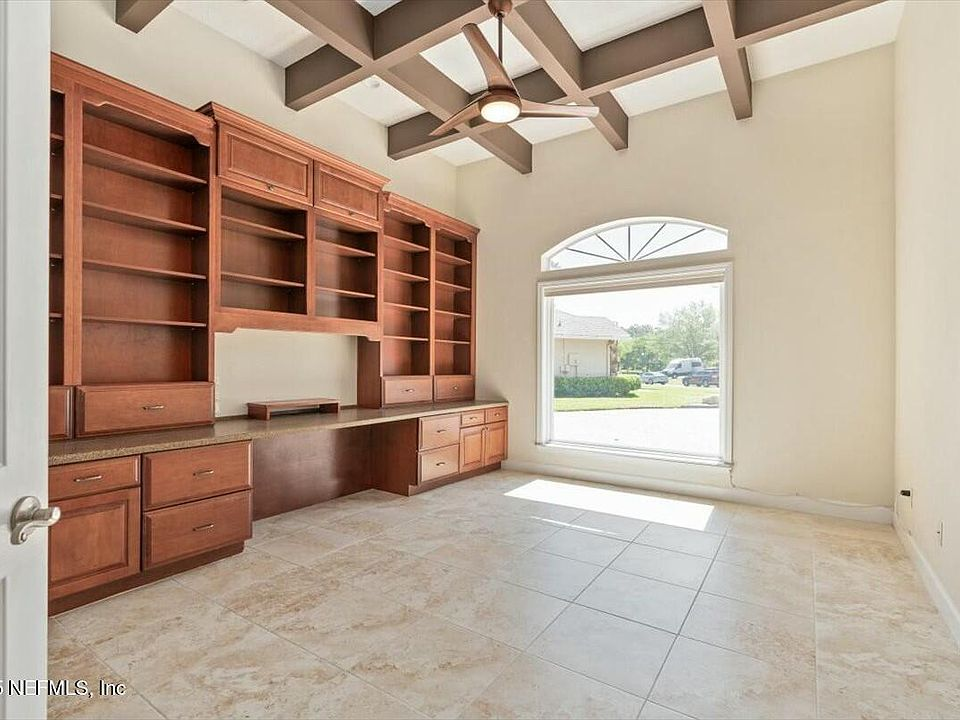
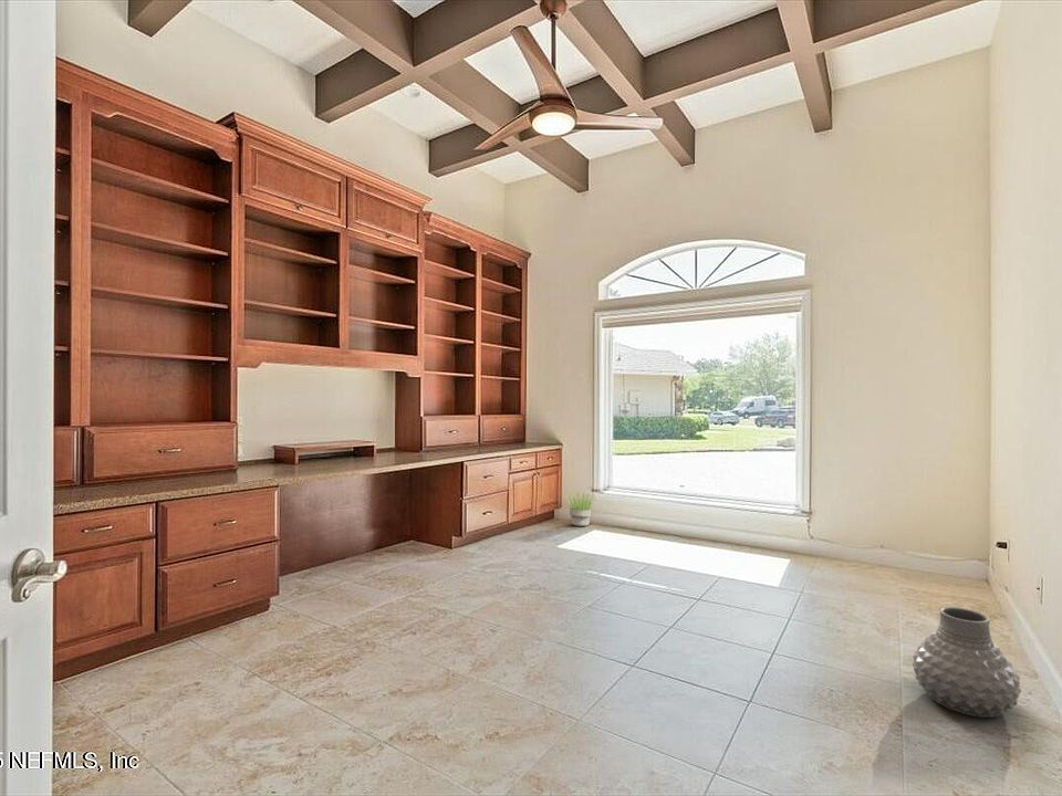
+ vase [912,606,1022,719]
+ potted plant [564,491,596,527]
